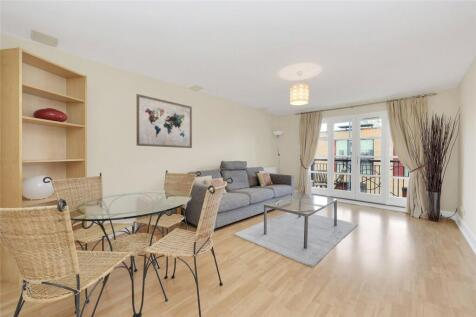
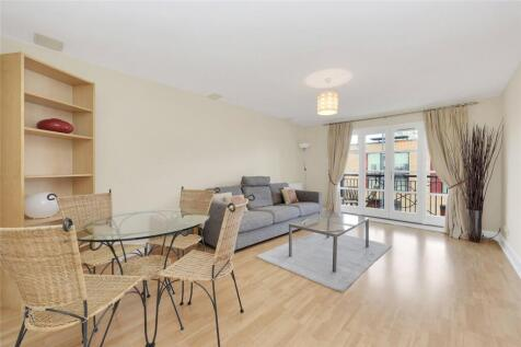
- wall art [136,93,193,149]
